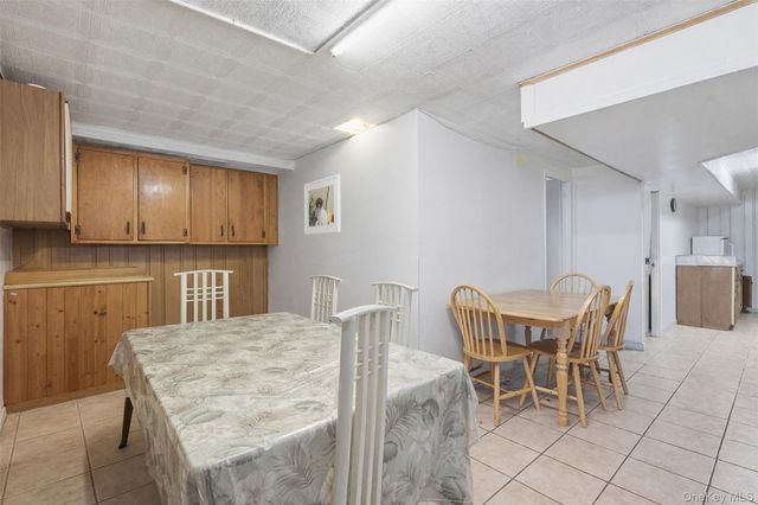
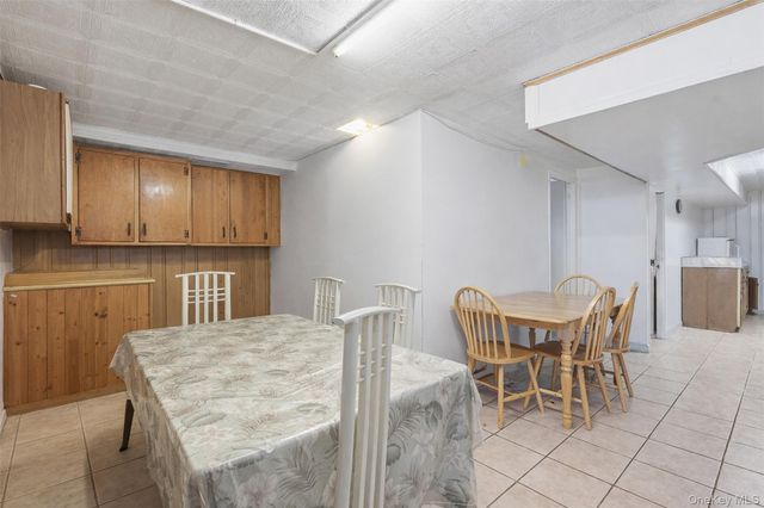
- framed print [303,173,341,236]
